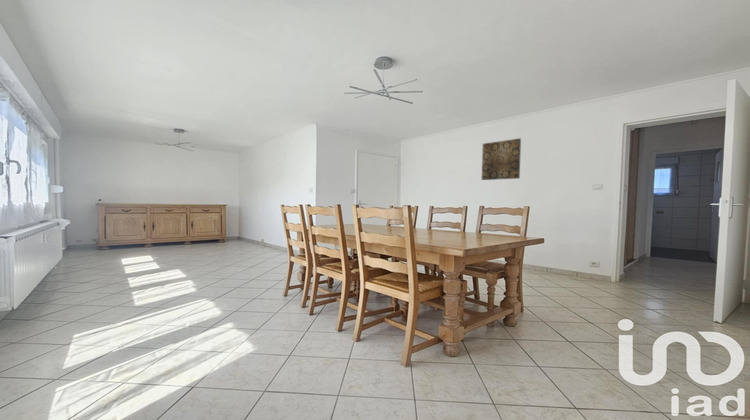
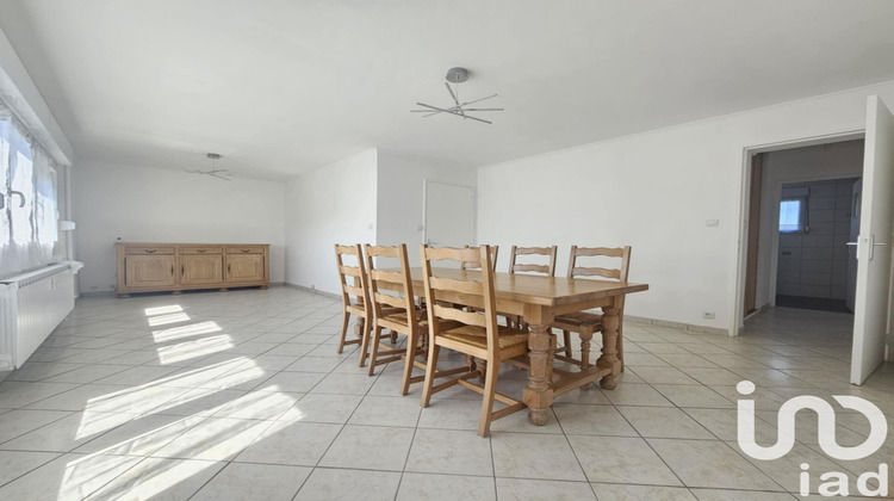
- wall art [481,137,522,181]
